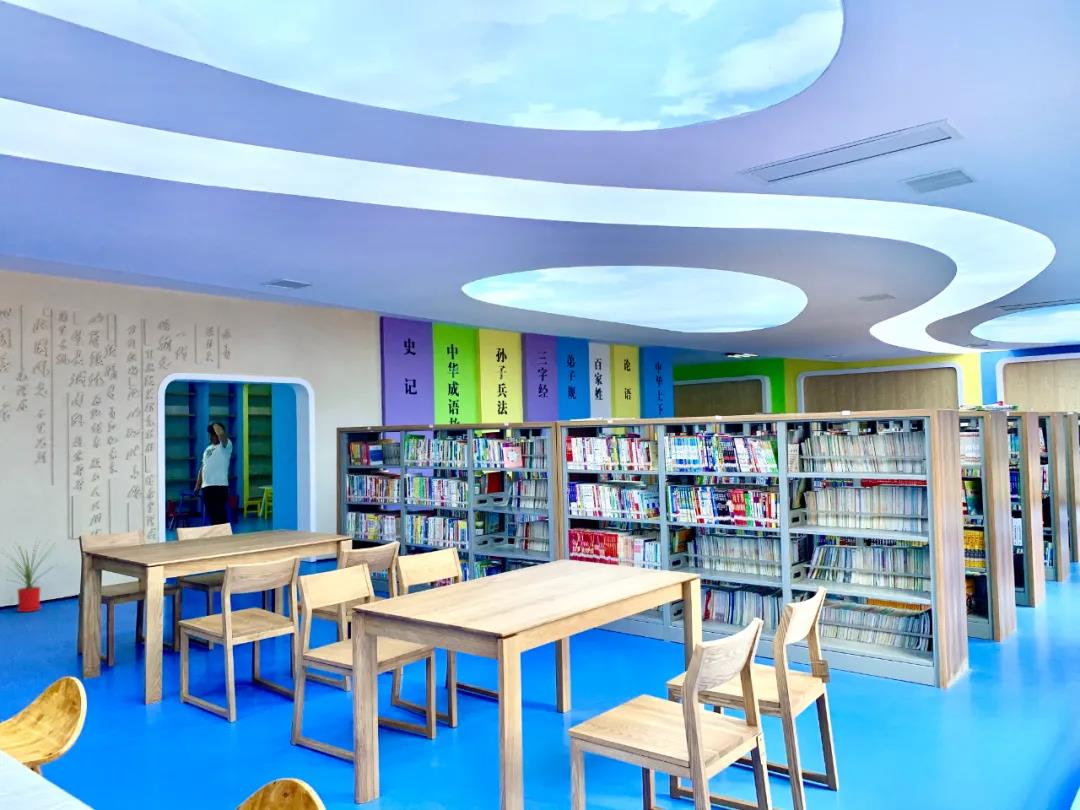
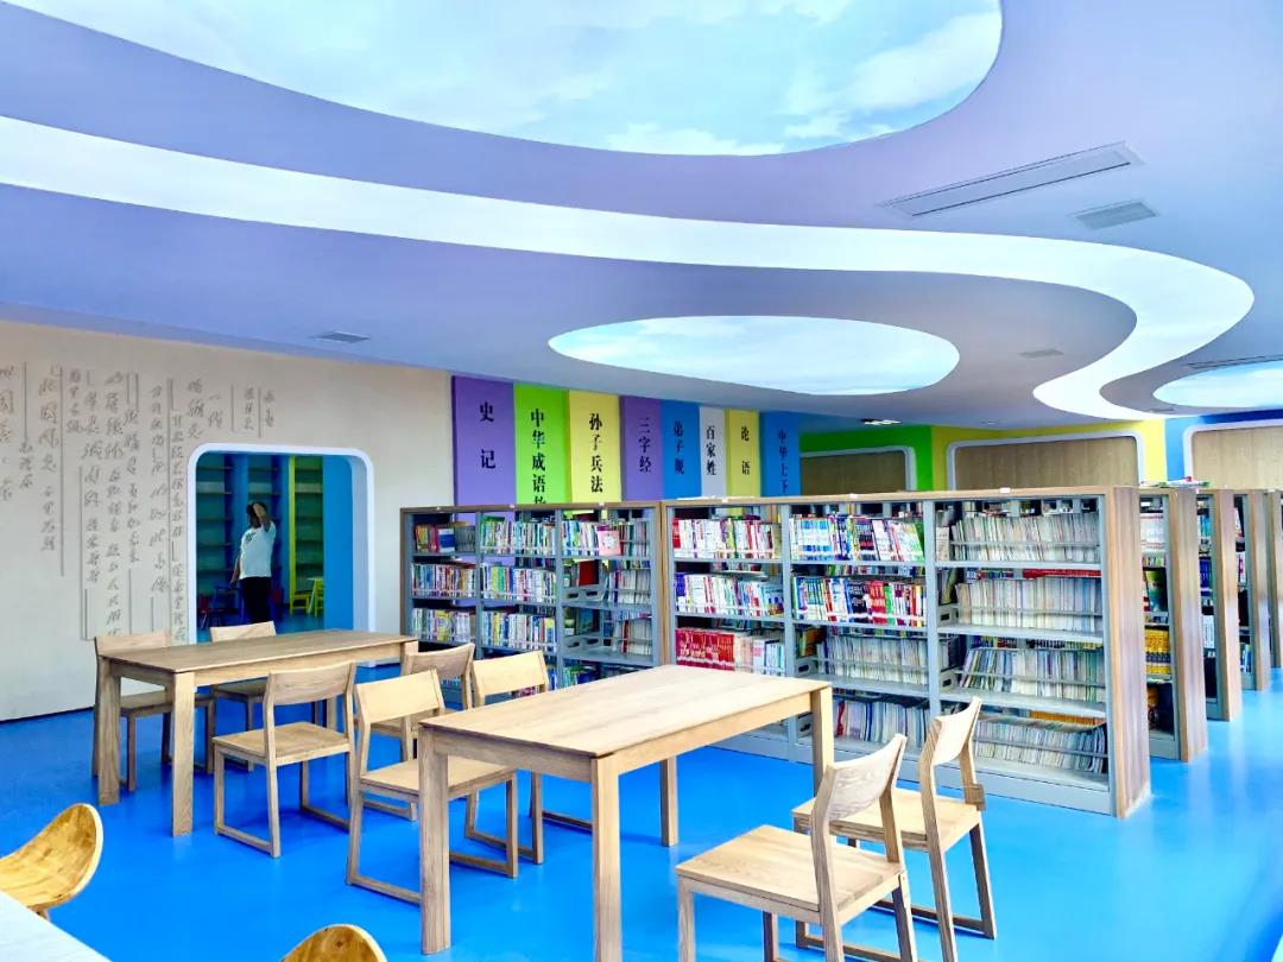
- house plant [0,536,58,613]
